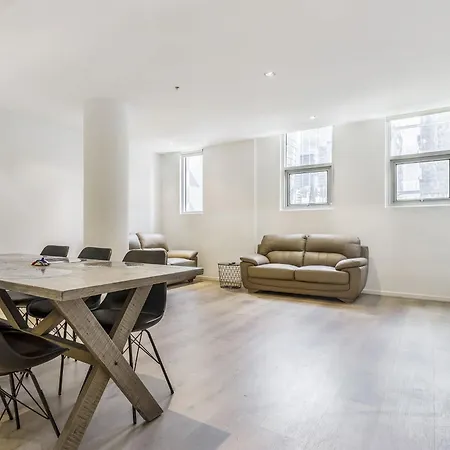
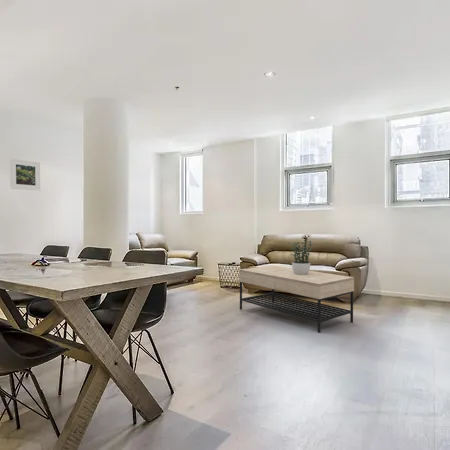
+ coffee table [238,264,355,334]
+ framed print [9,158,41,192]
+ potted plant [288,238,313,275]
